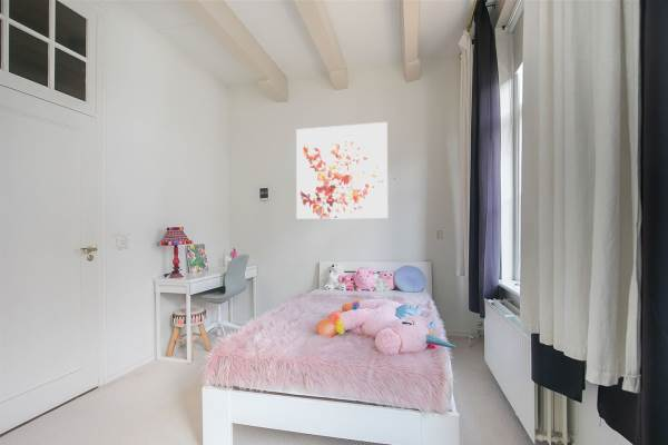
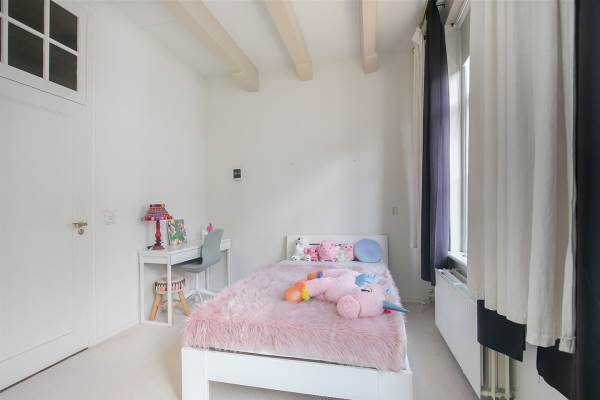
- wall art [295,121,389,220]
